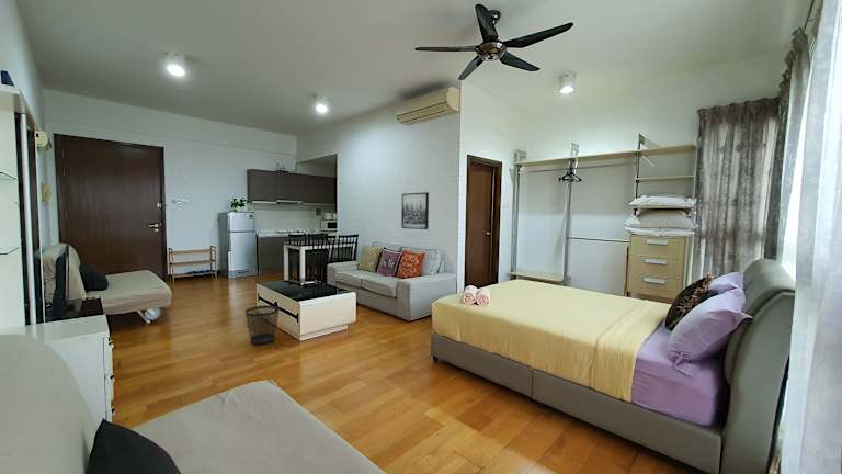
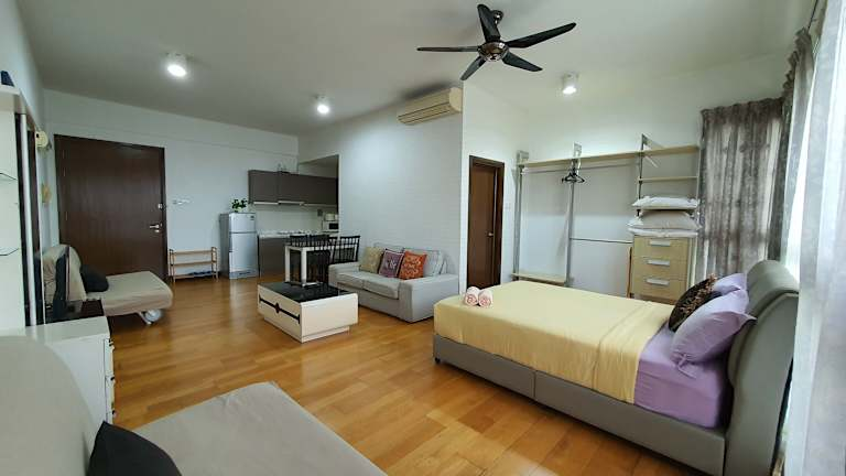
- wall art [400,191,430,230]
- wastebasket [244,304,281,346]
